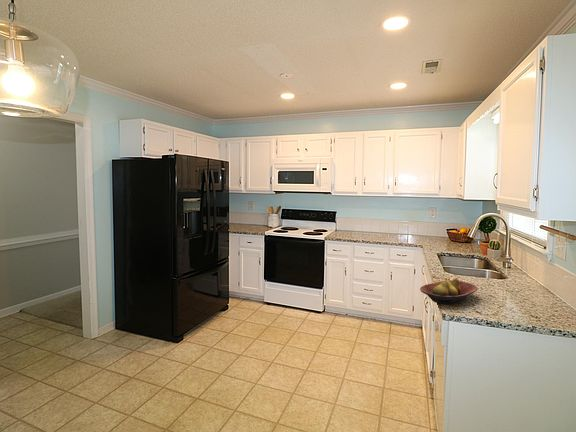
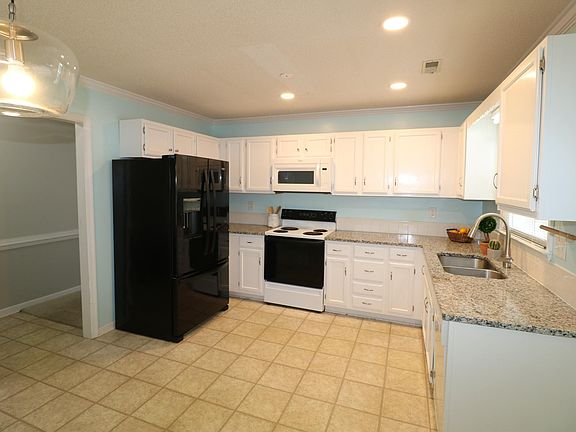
- fruit bowl [419,277,479,305]
